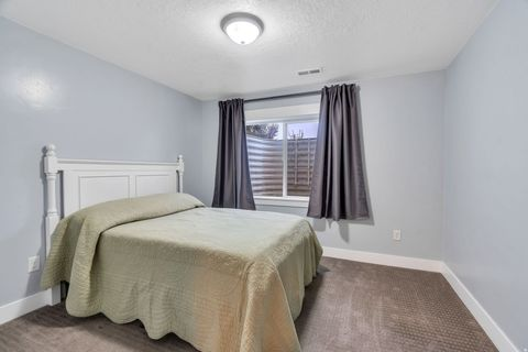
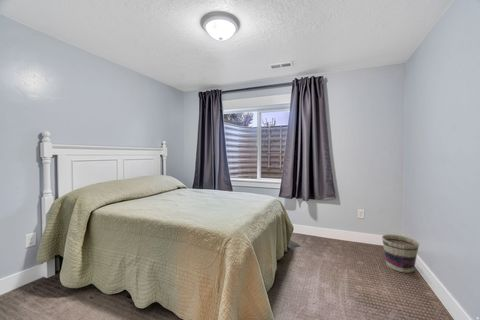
+ basket [381,233,420,274]
